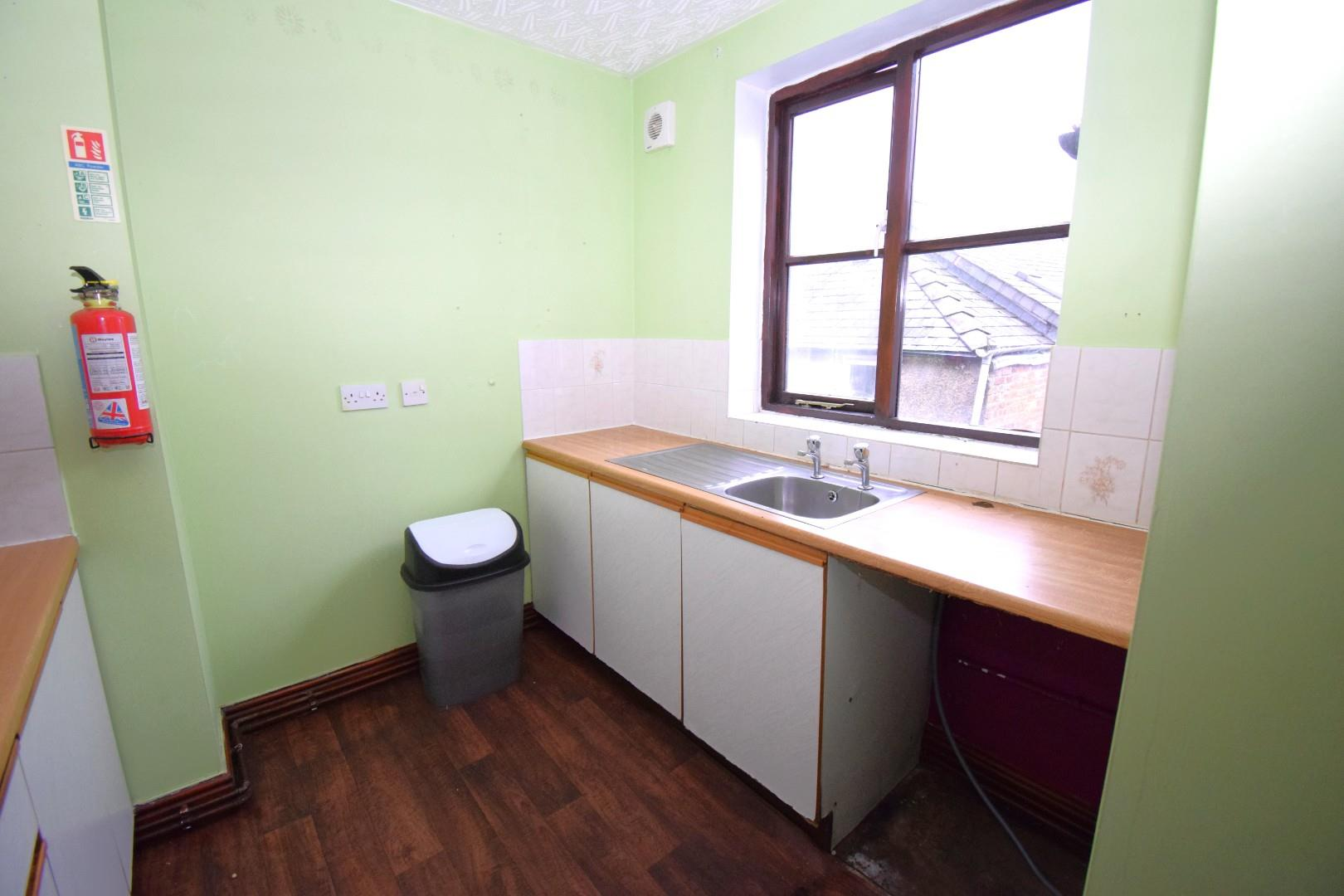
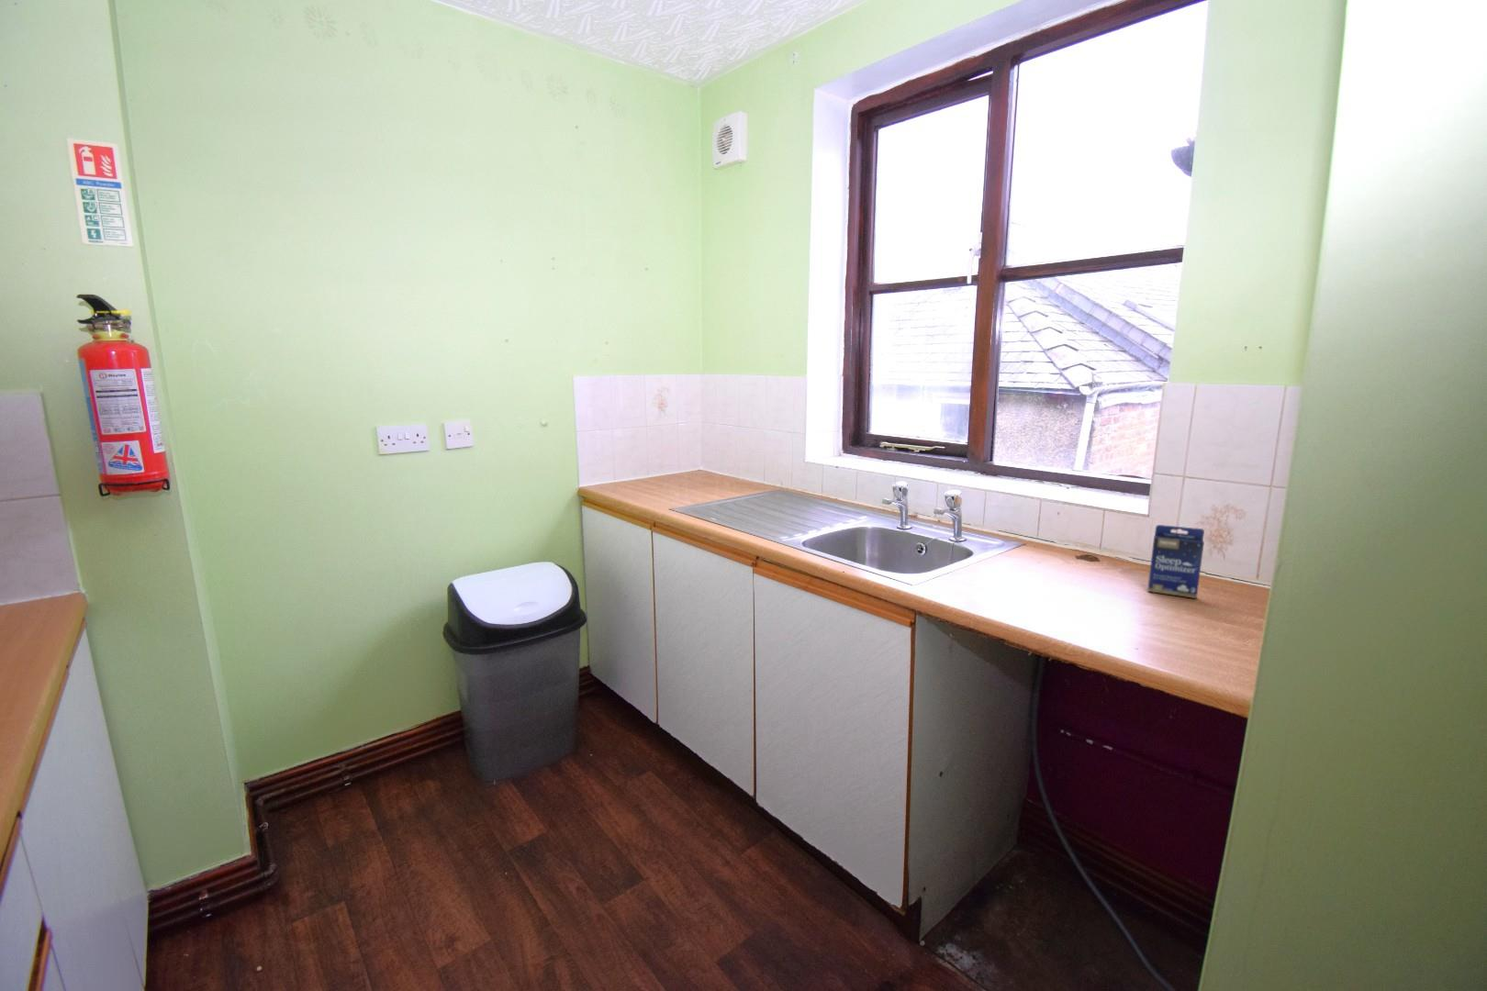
+ small box [1146,524,1205,599]
